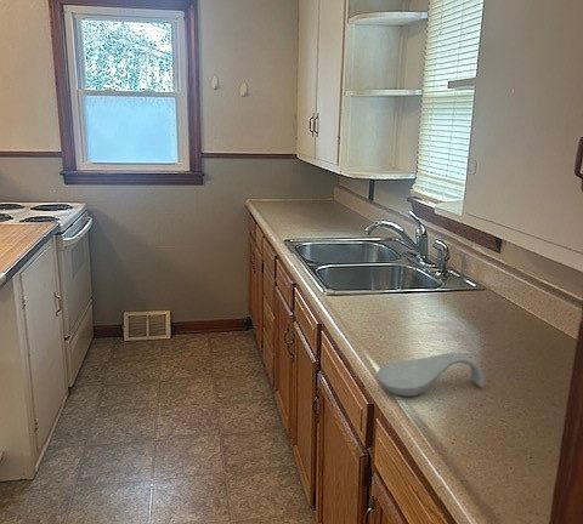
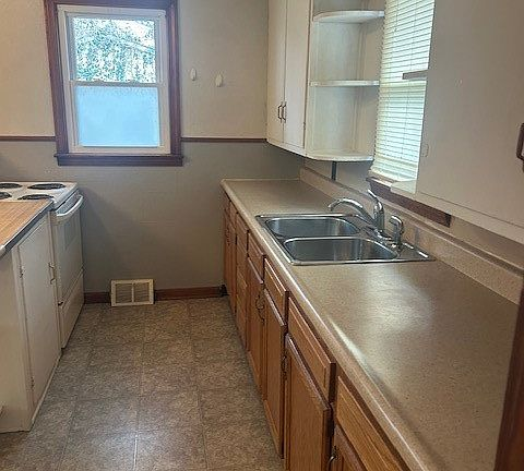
- spoon rest [377,352,486,398]
